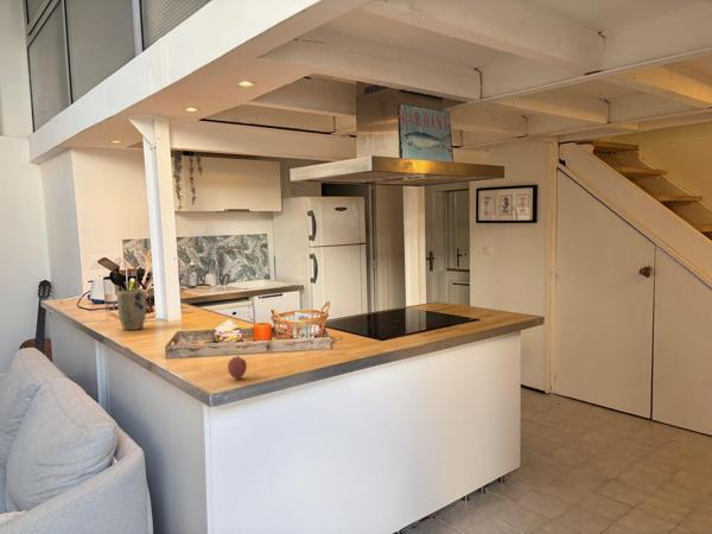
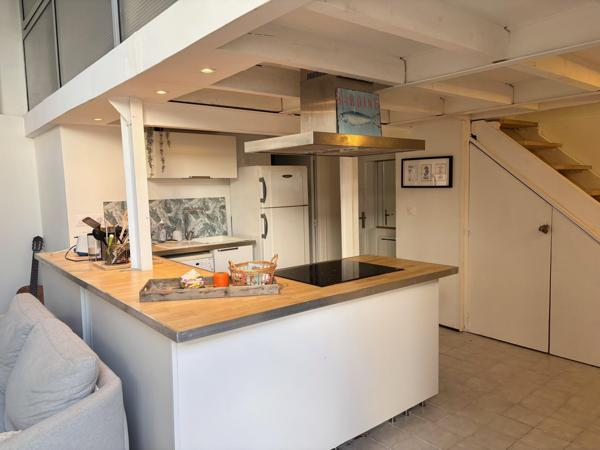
- fruit [227,354,248,380]
- plant pot [116,288,147,331]
